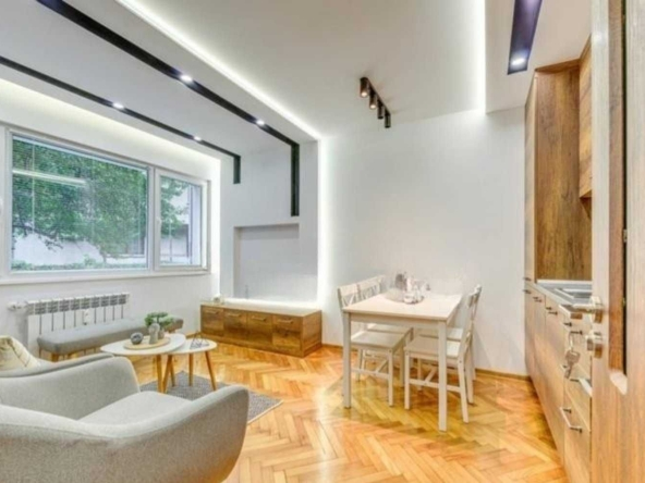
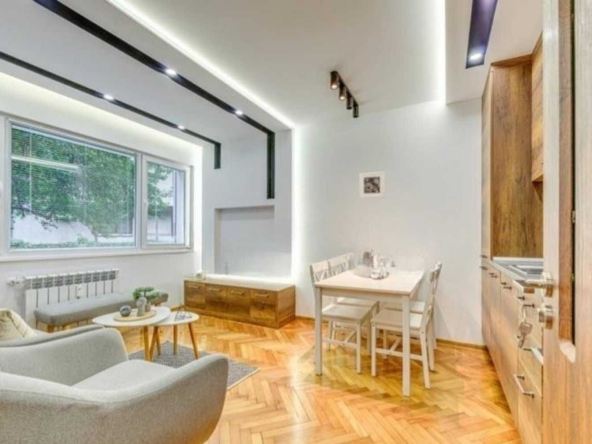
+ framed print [358,170,386,199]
